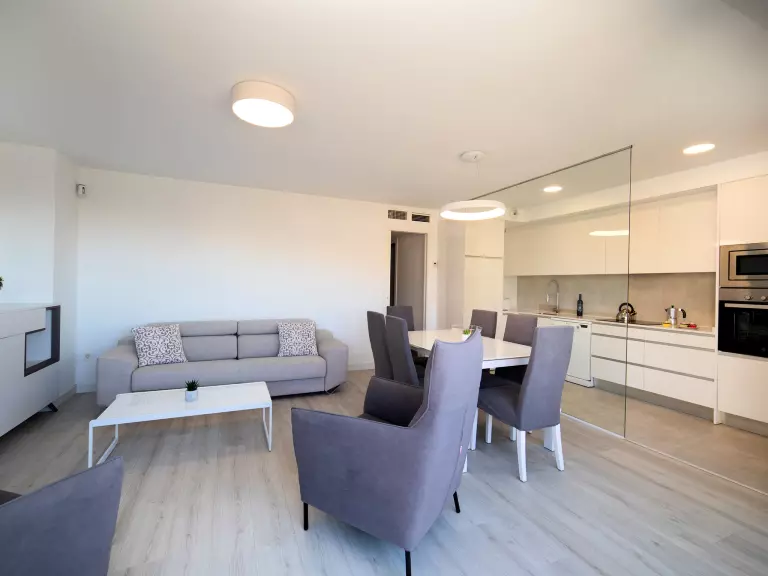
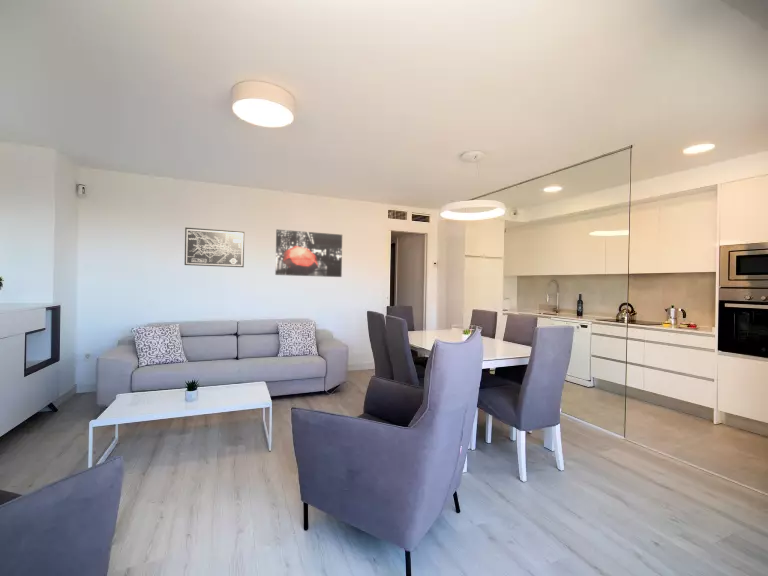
+ wall art [274,229,343,278]
+ wall art [184,226,245,268]
